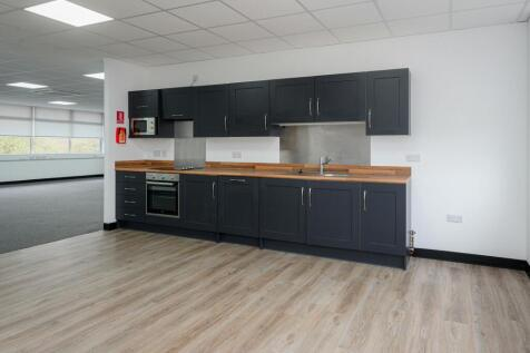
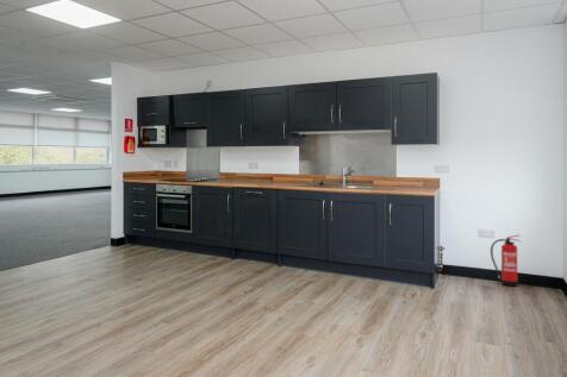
+ fire extinguisher [490,233,522,288]
